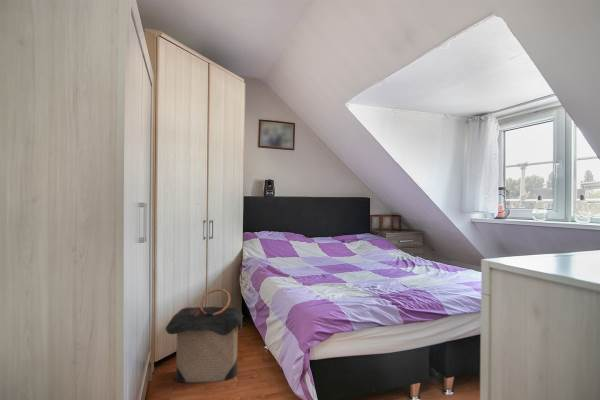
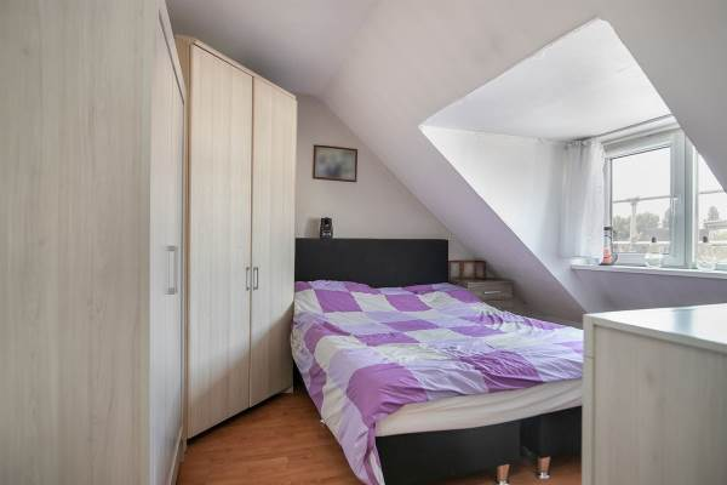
- laundry hamper [164,288,245,384]
